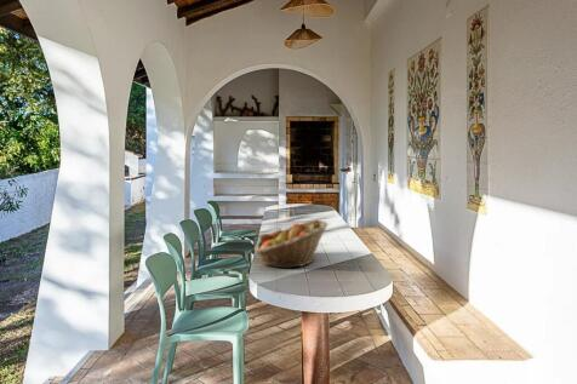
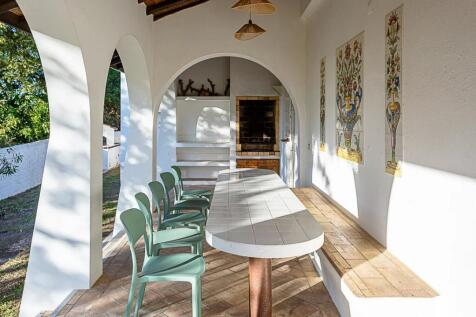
- fruit basket [253,218,330,270]
